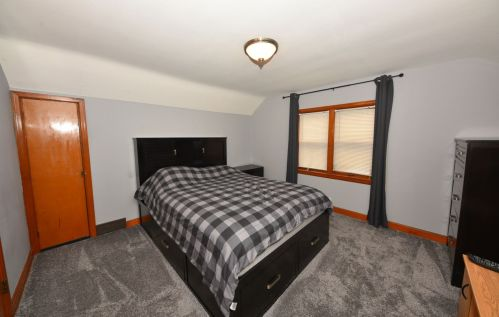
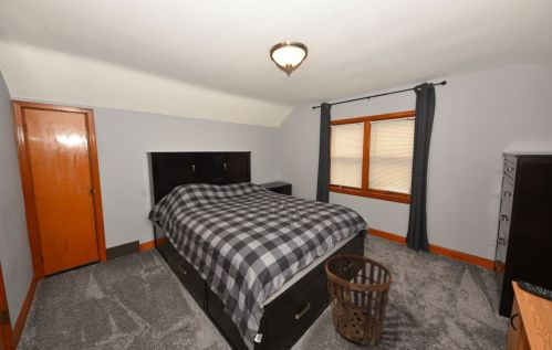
+ basket [324,254,394,346]
